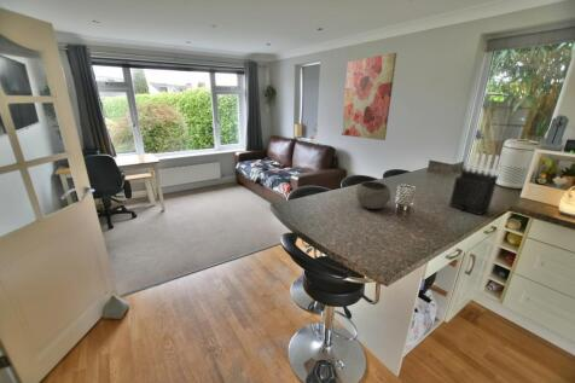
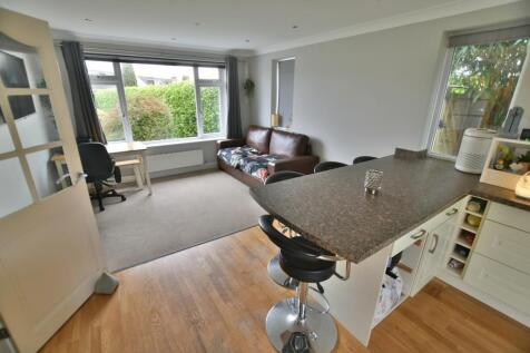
- bowl [355,180,391,210]
- knife block [448,151,500,216]
- wall art [341,52,397,141]
